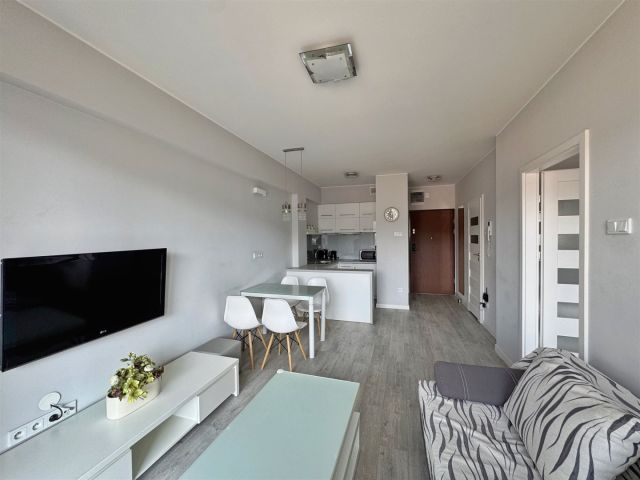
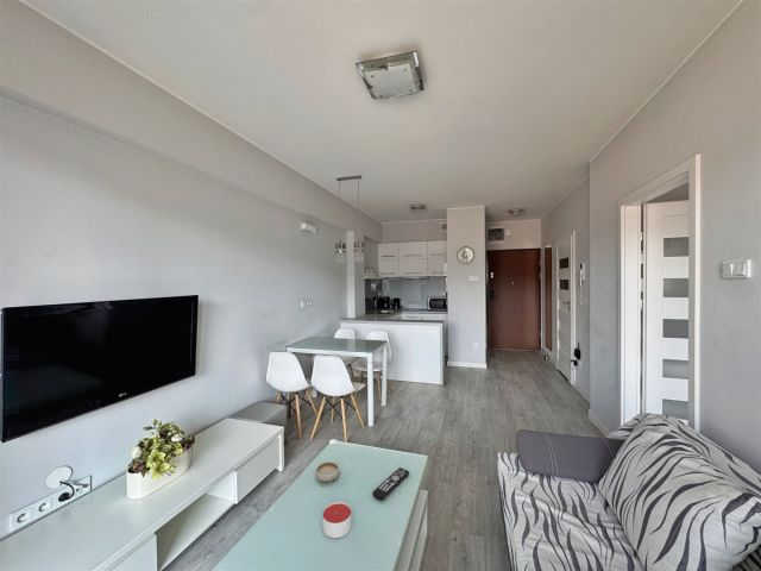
+ bowl [315,460,340,483]
+ candle [321,501,352,539]
+ remote control [371,466,410,502]
